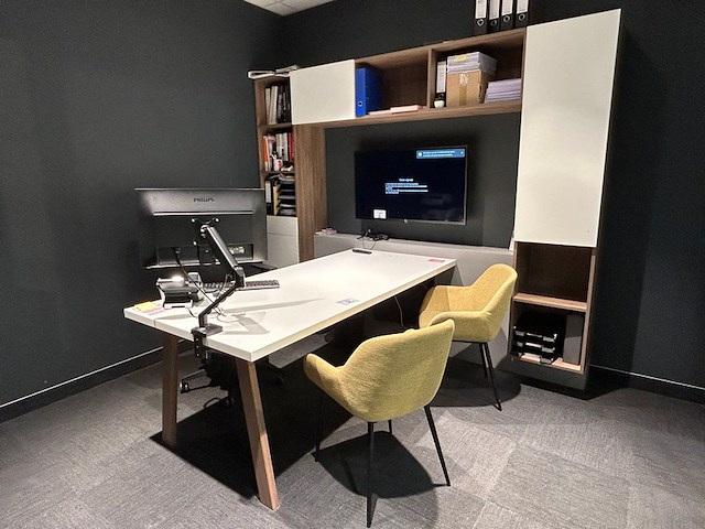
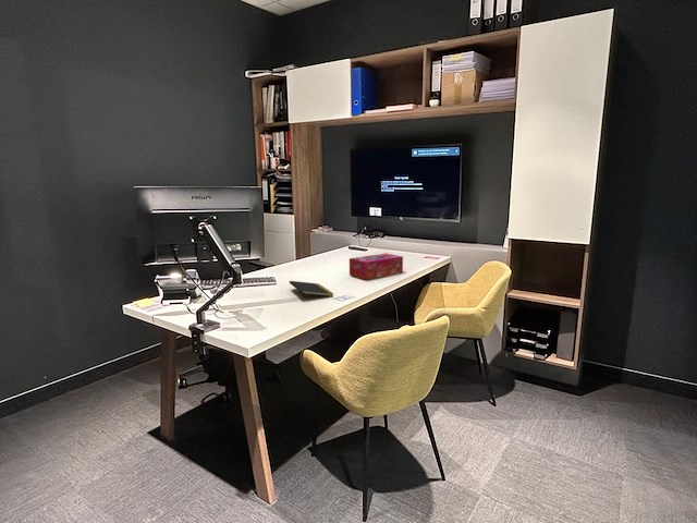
+ tissue box [348,252,404,280]
+ notepad [289,280,334,301]
